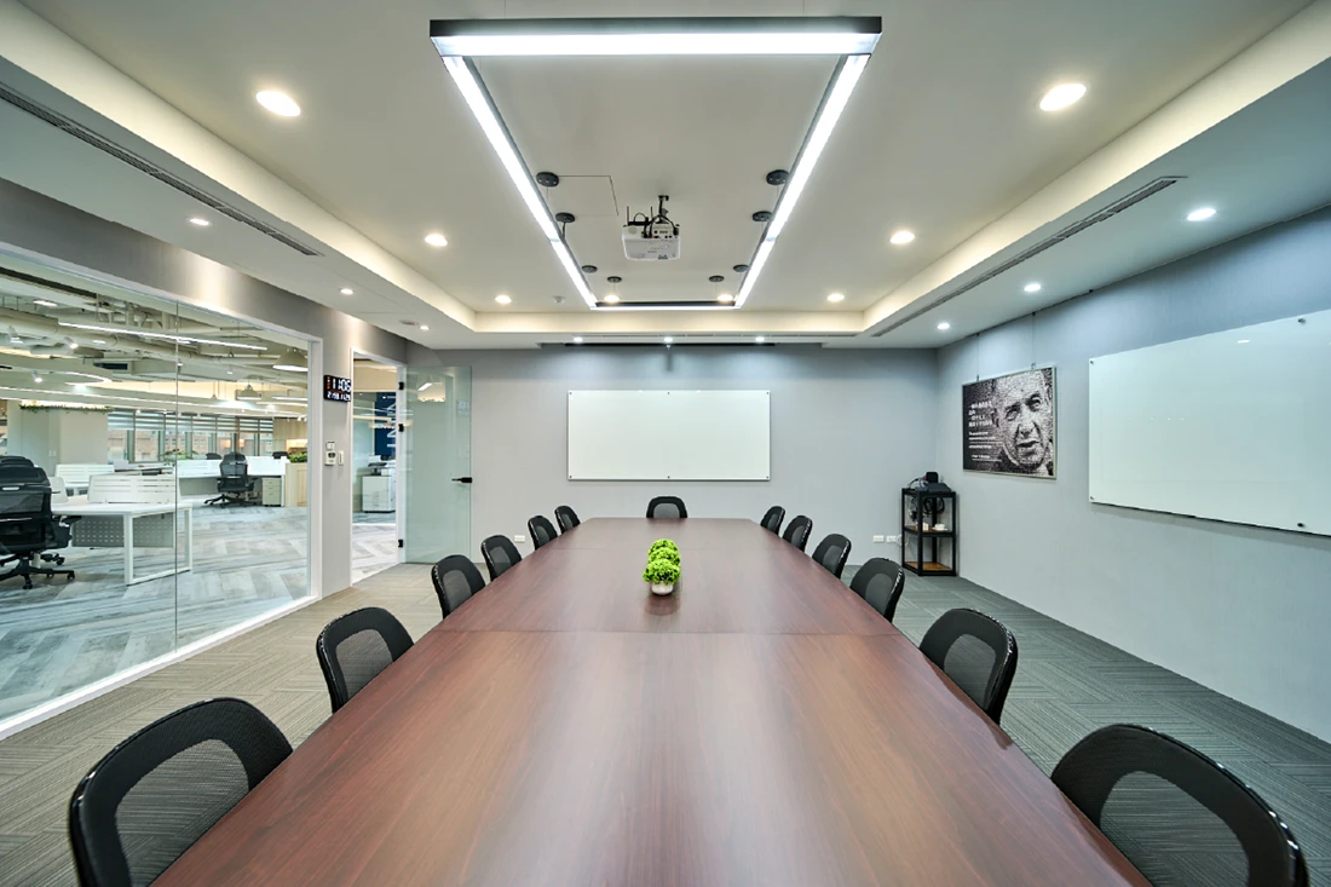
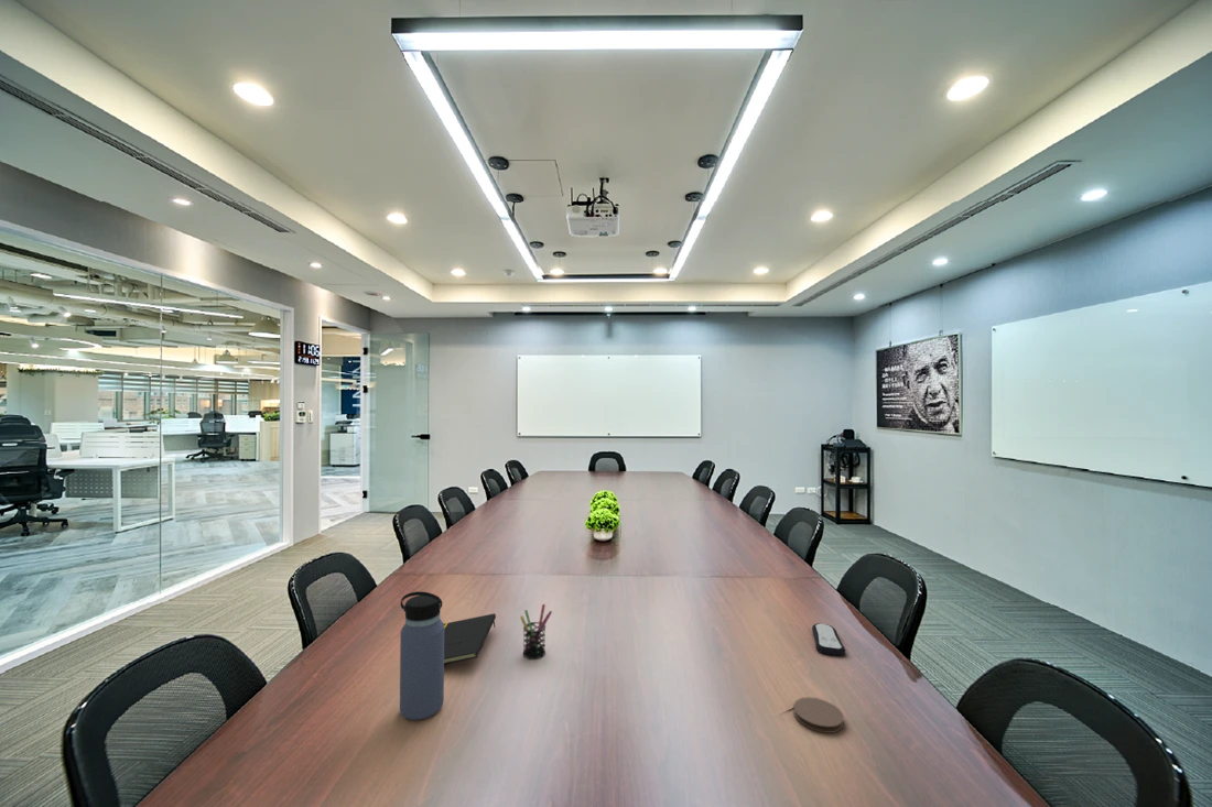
+ remote control [811,622,846,657]
+ water bottle [399,591,445,721]
+ pen holder [519,603,553,659]
+ notepad [444,612,497,665]
+ coaster [792,696,845,734]
